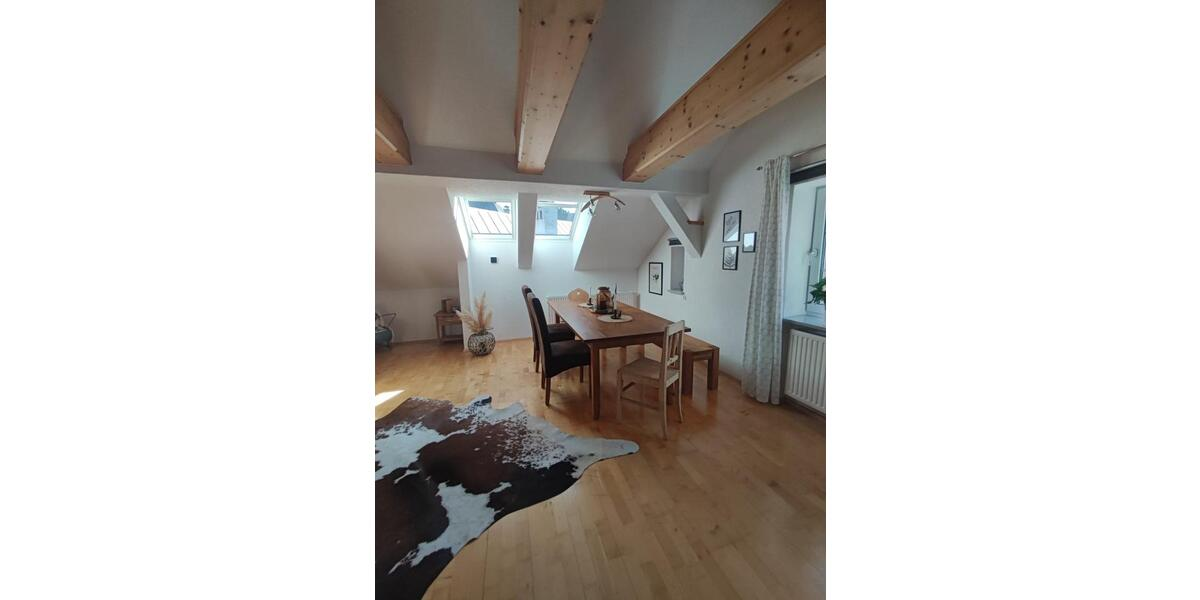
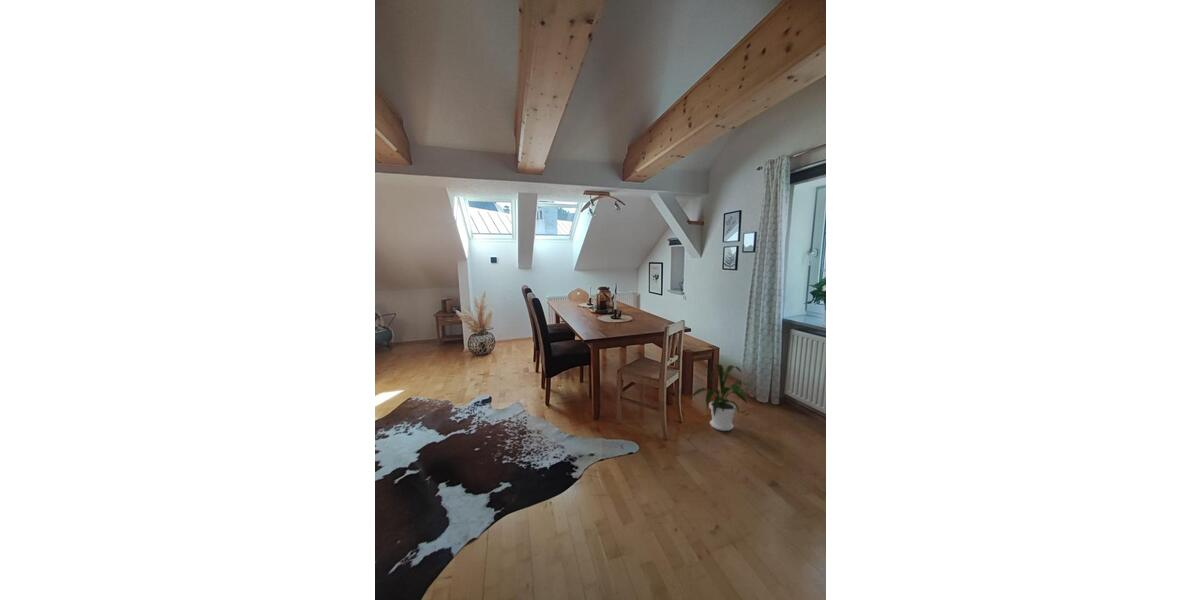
+ house plant [687,363,752,432]
